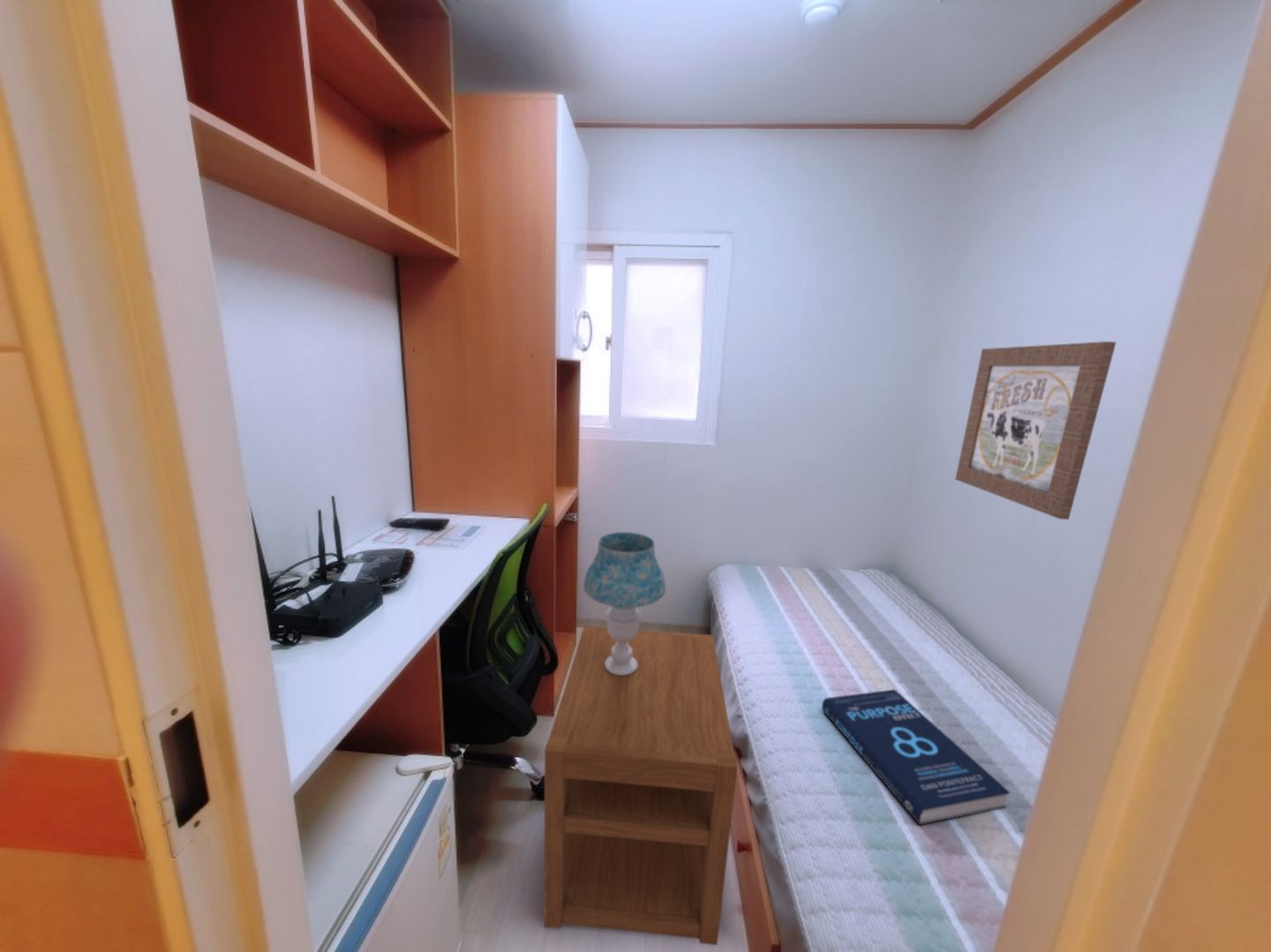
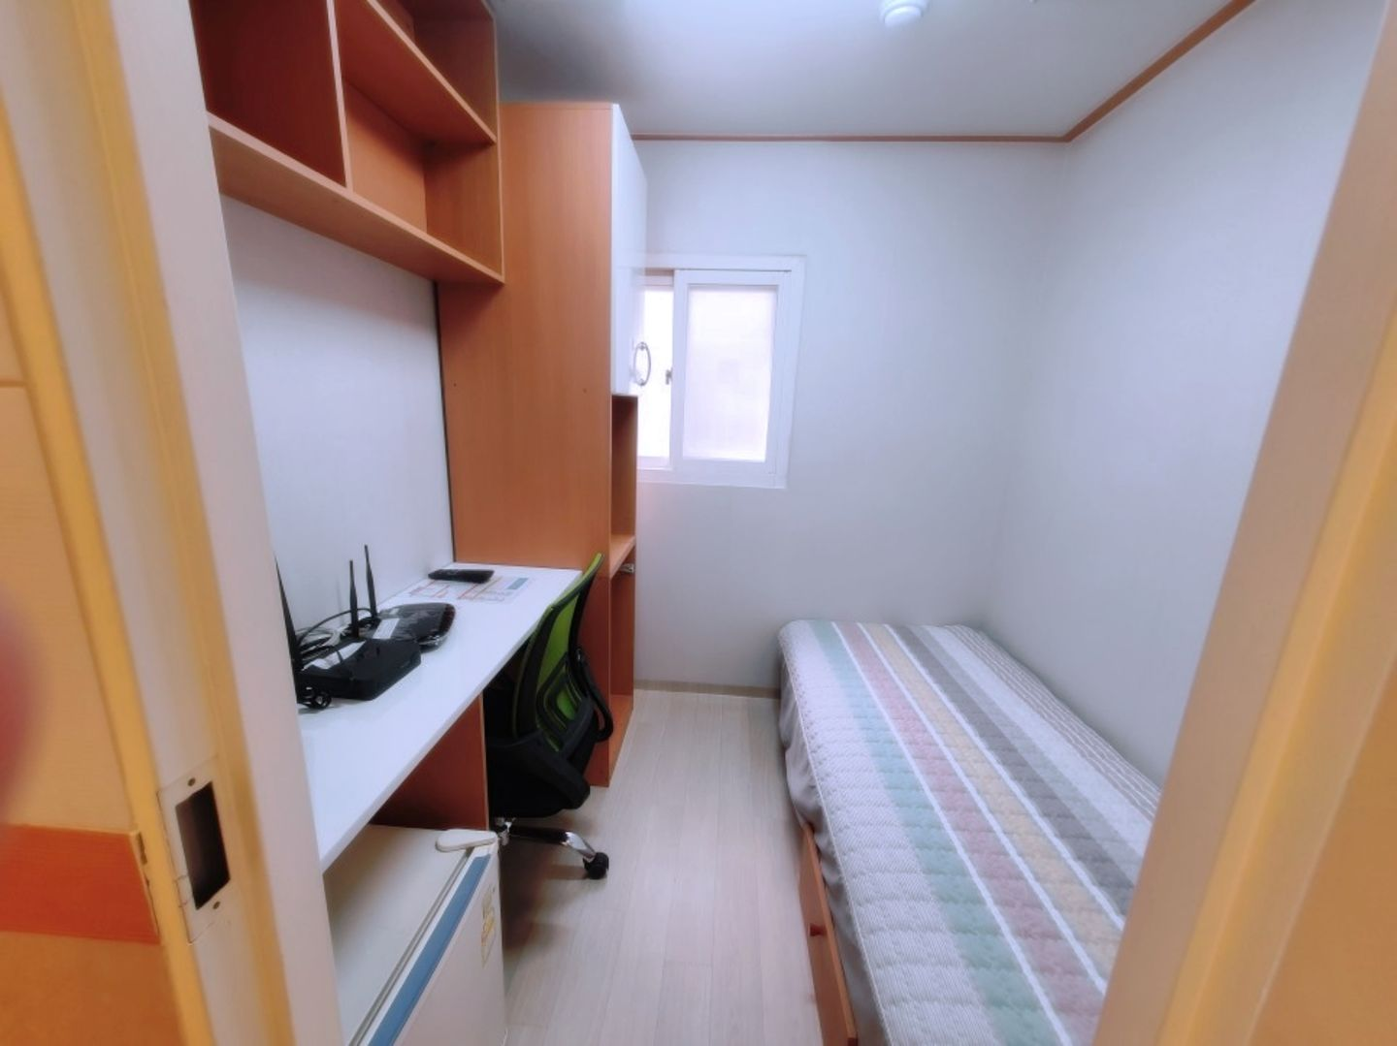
- wall art [954,341,1117,521]
- nightstand [543,625,739,946]
- book [821,688,1011,826]
- table lamp [583,531,666,675]
